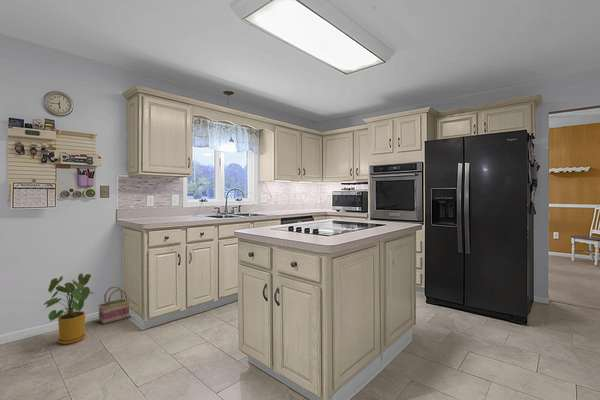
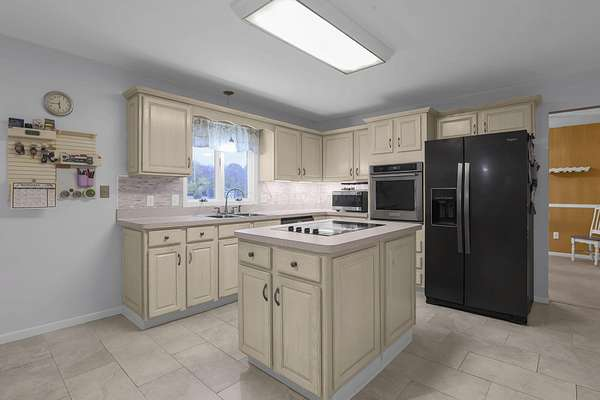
- house plant [43,272,93,345]
- basket [98,286,132,325]
